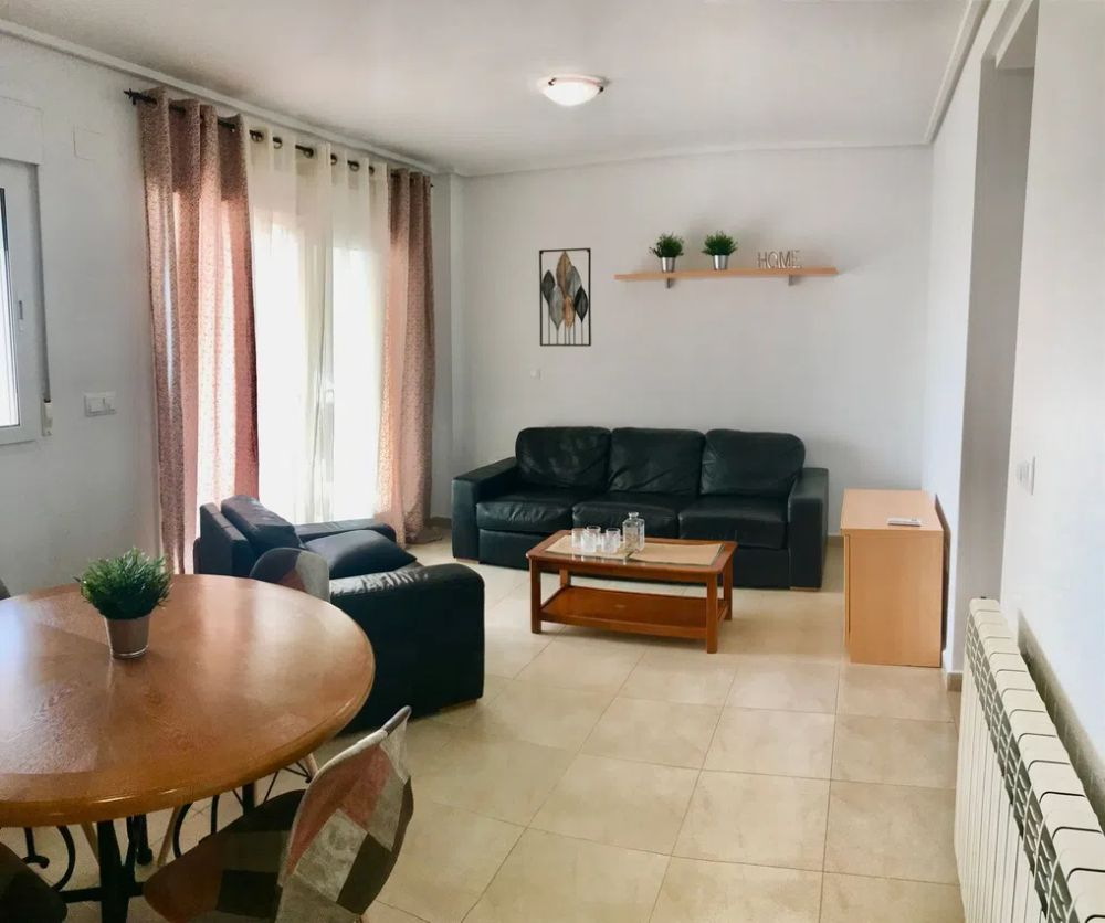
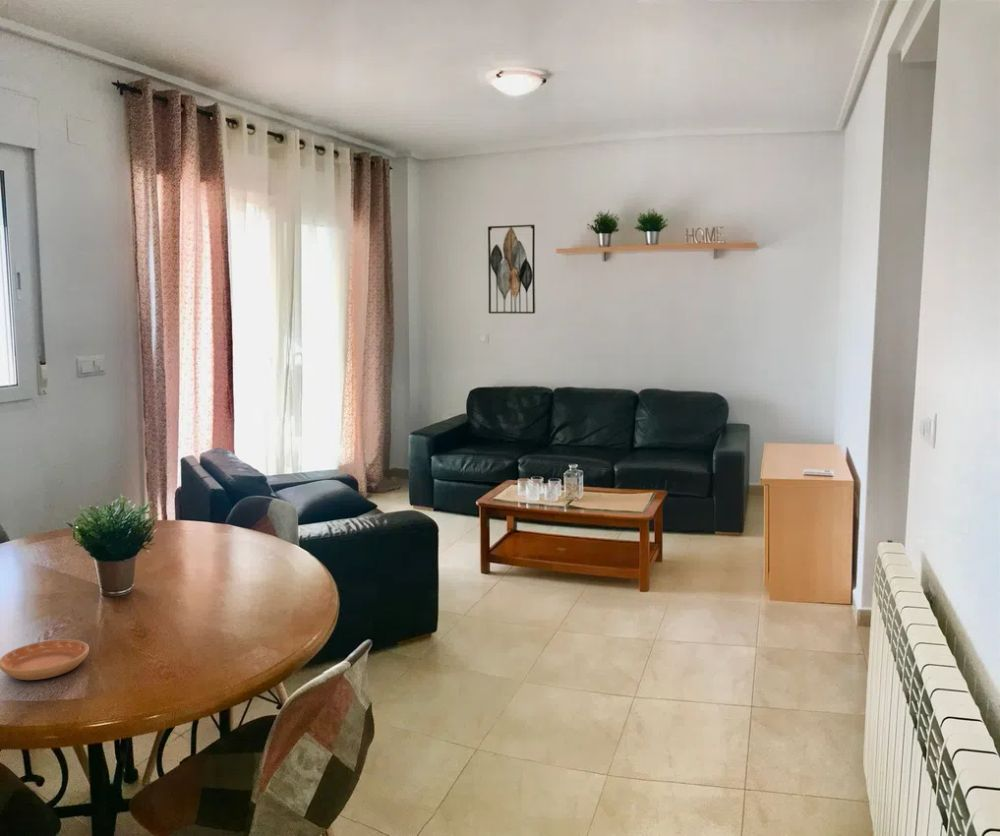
+ saucer [0,639,90,681]
